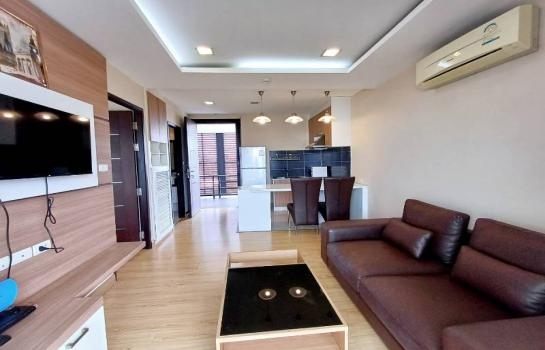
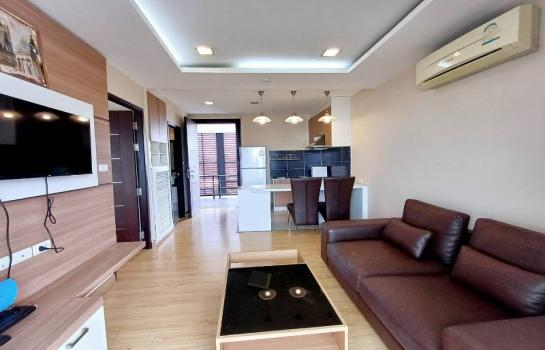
+ notepad [246,269,273,290]
